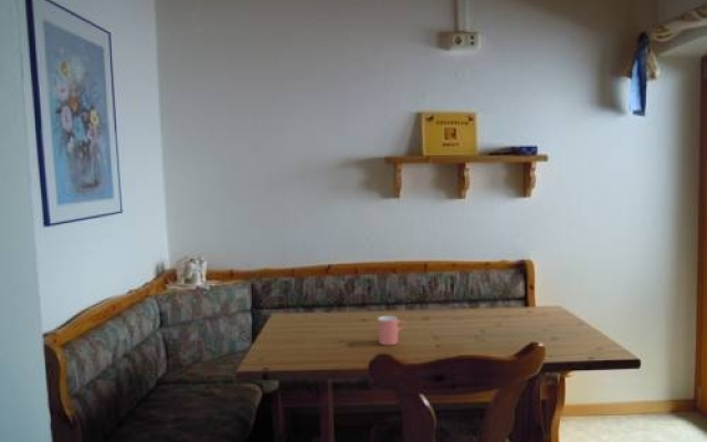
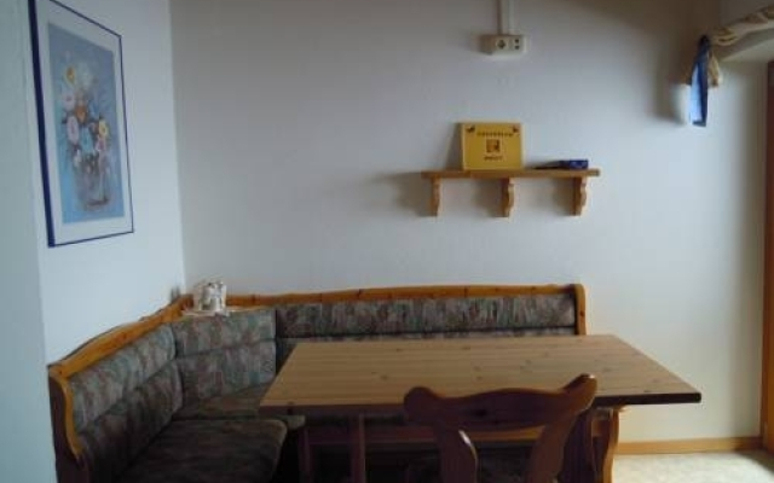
- cup [377,315,407,346]
